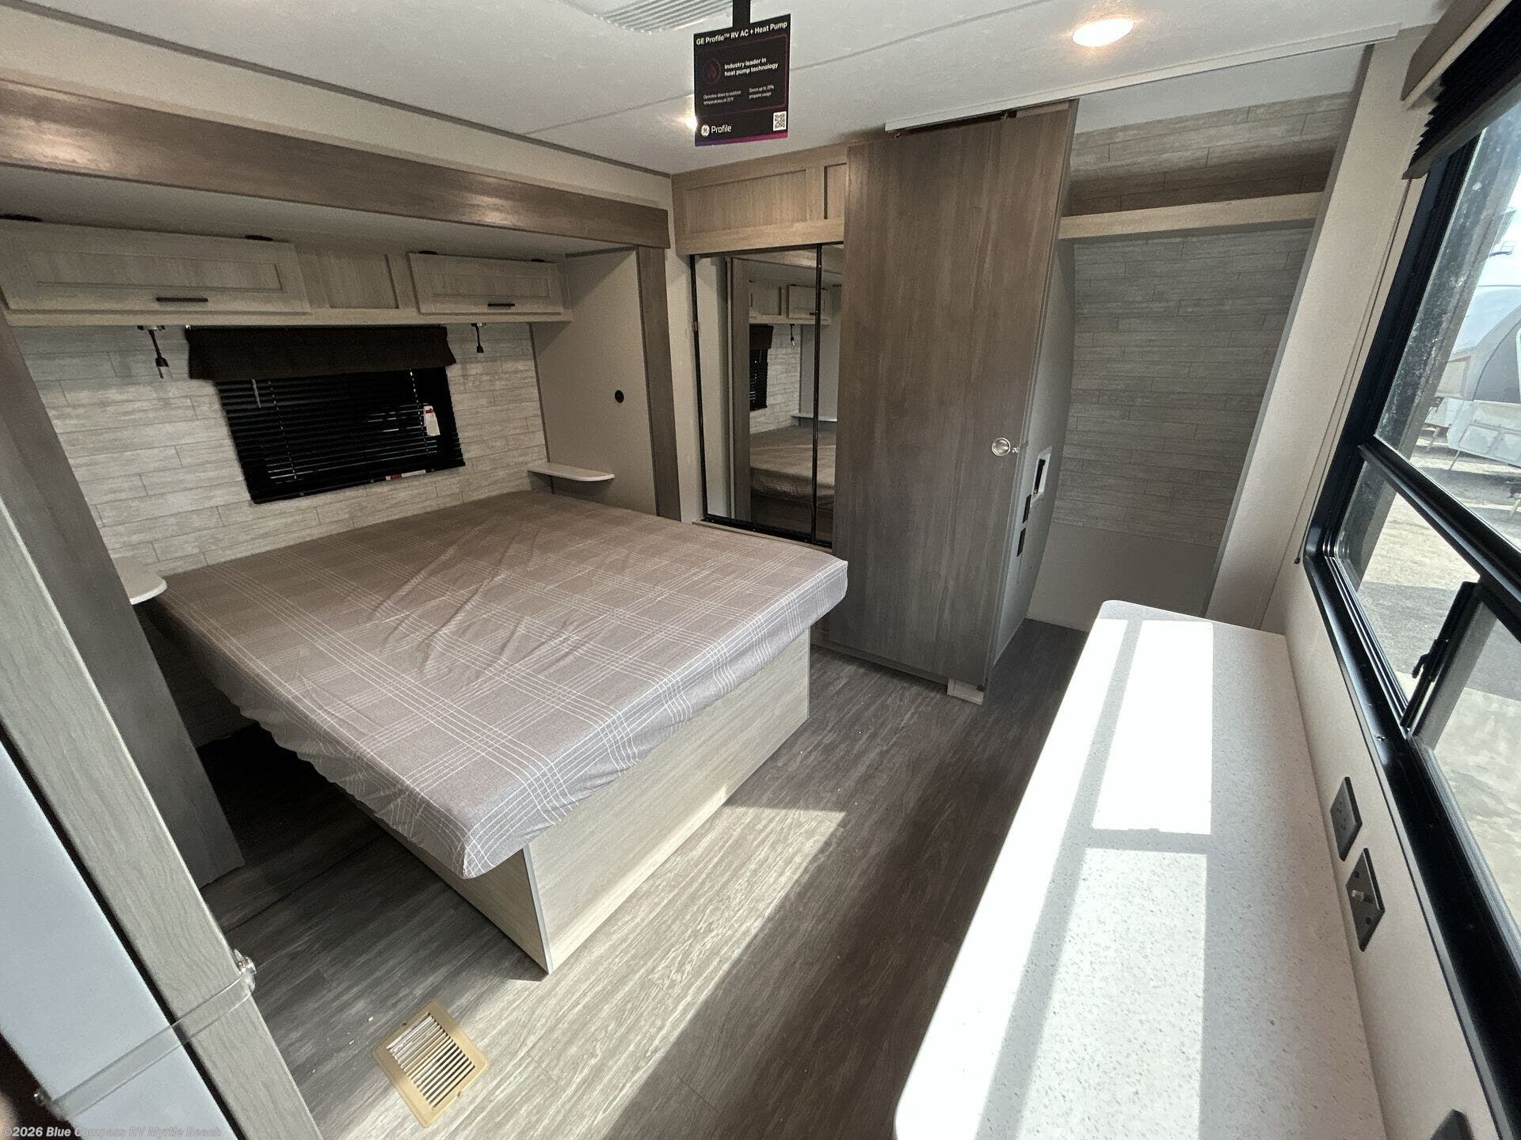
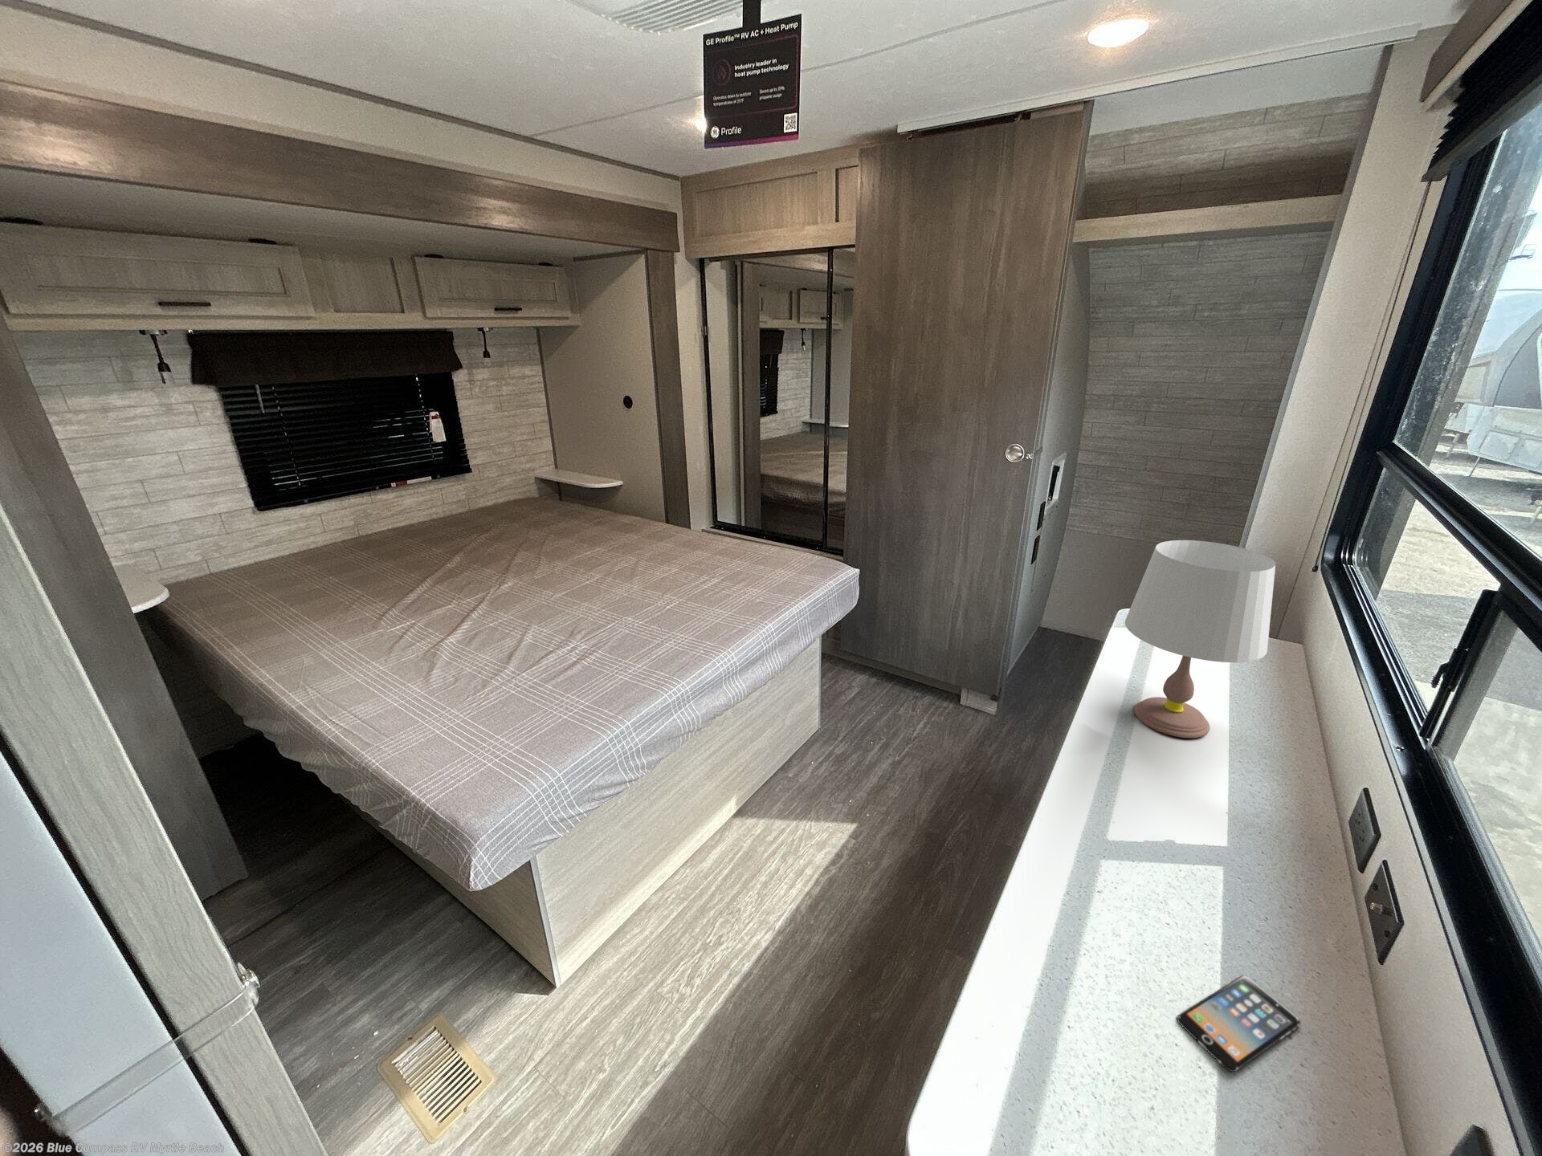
+ smartphone [1175,975,1302,1072]
+ table lamp [1124,539,1276,738]
